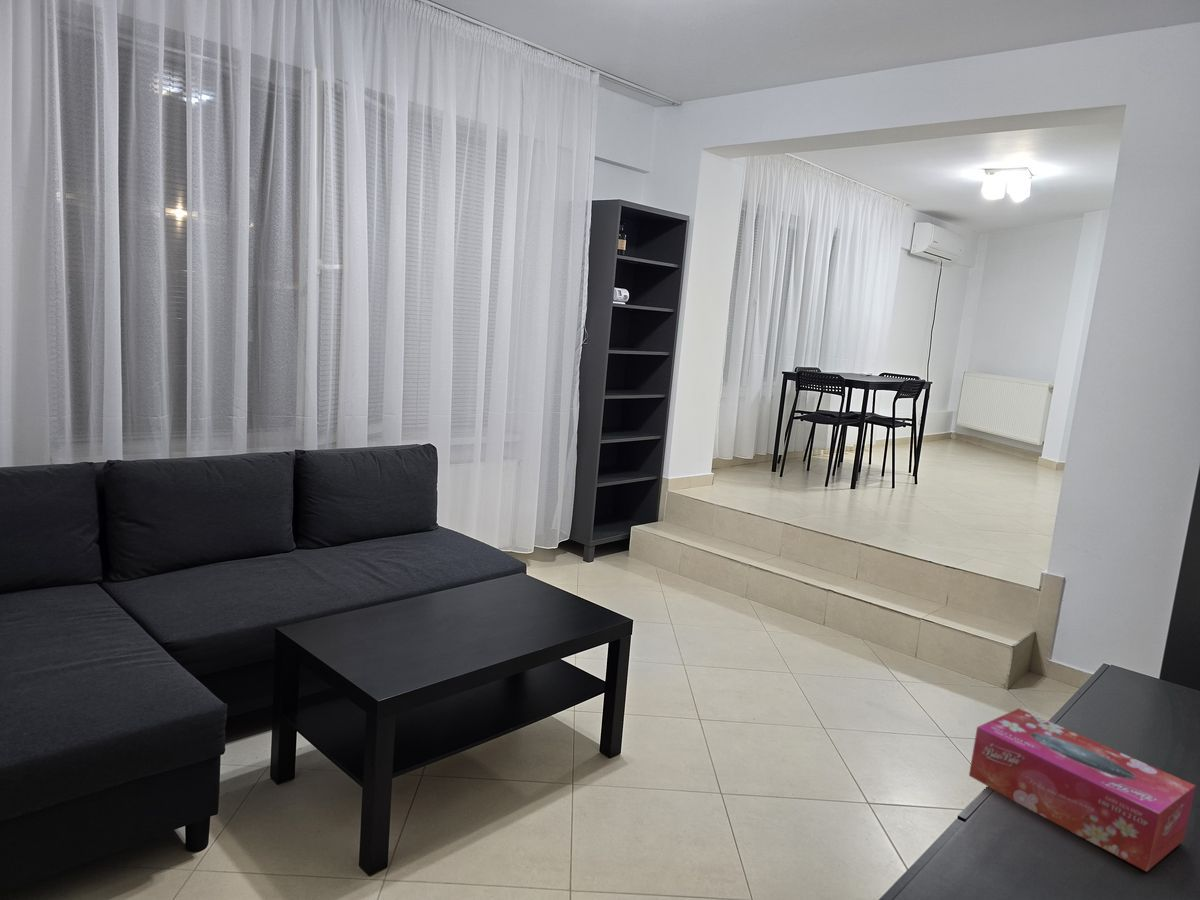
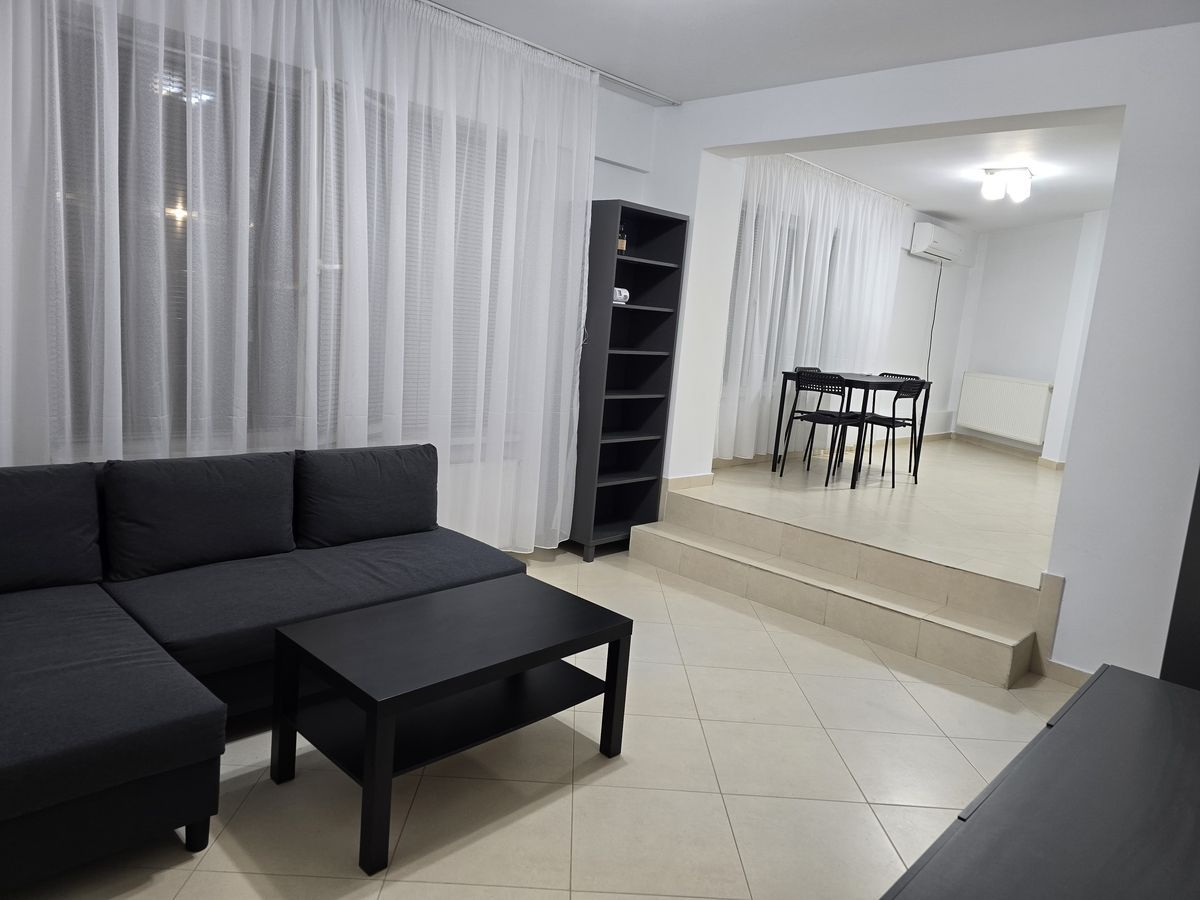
- tissue box [968,707,1197,873]
